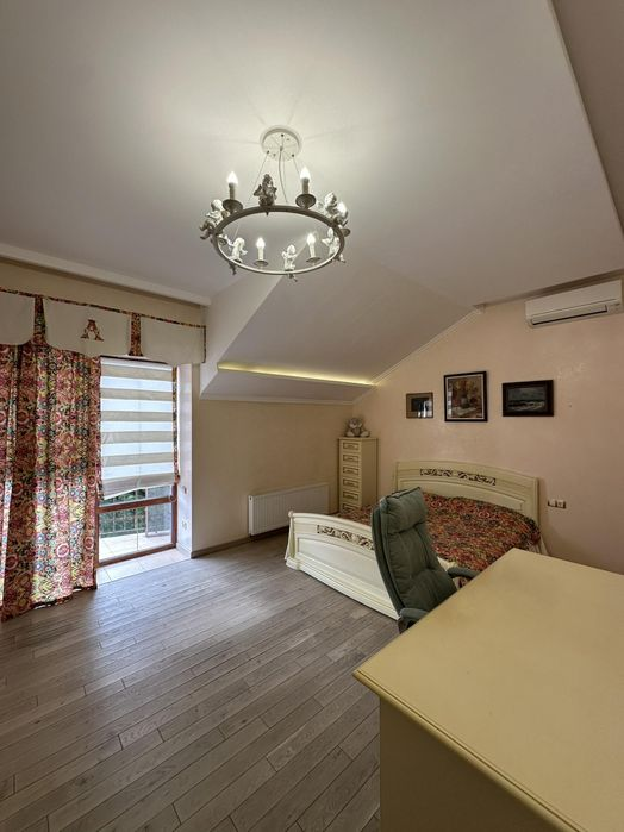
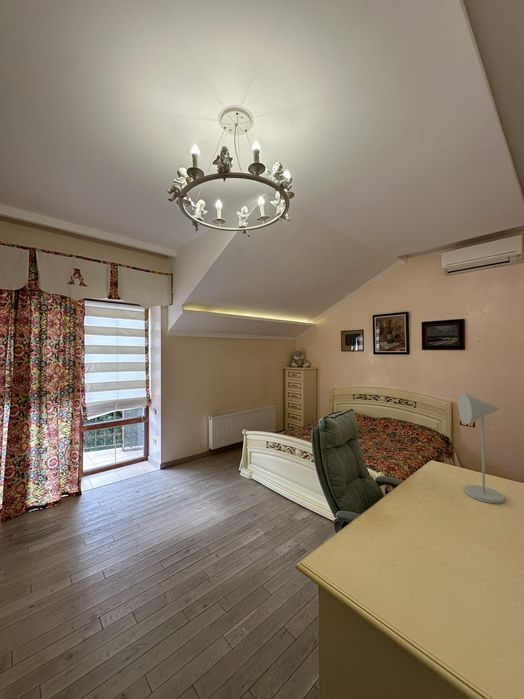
+ desk lamp [458,392,505,505]
